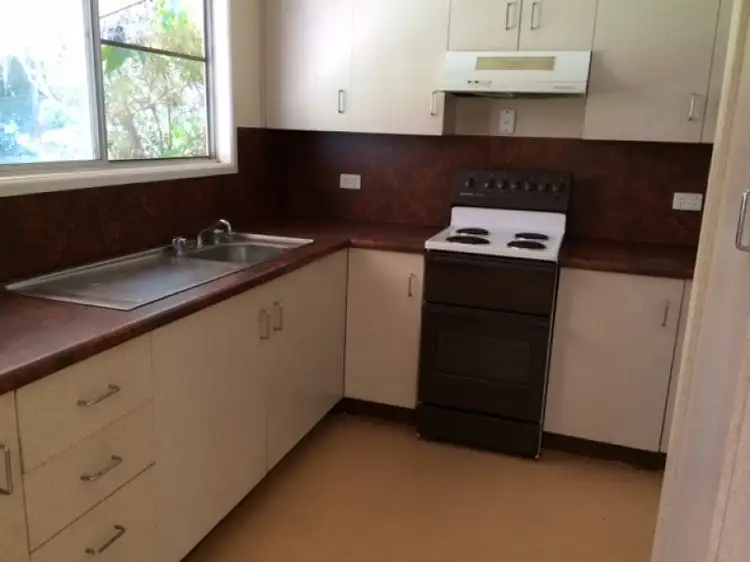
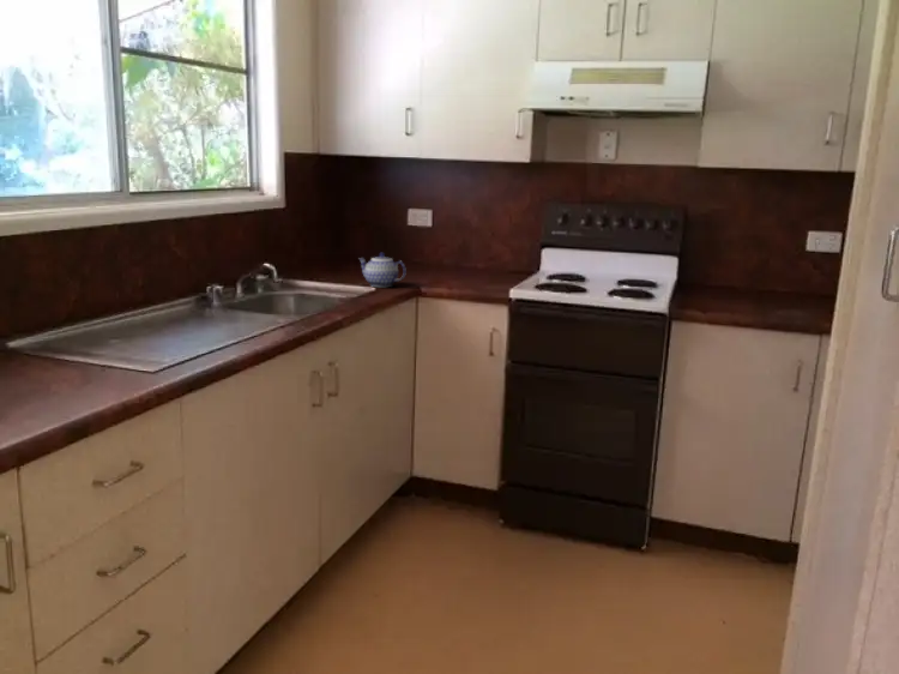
+ teapot [358,252,408,288]
